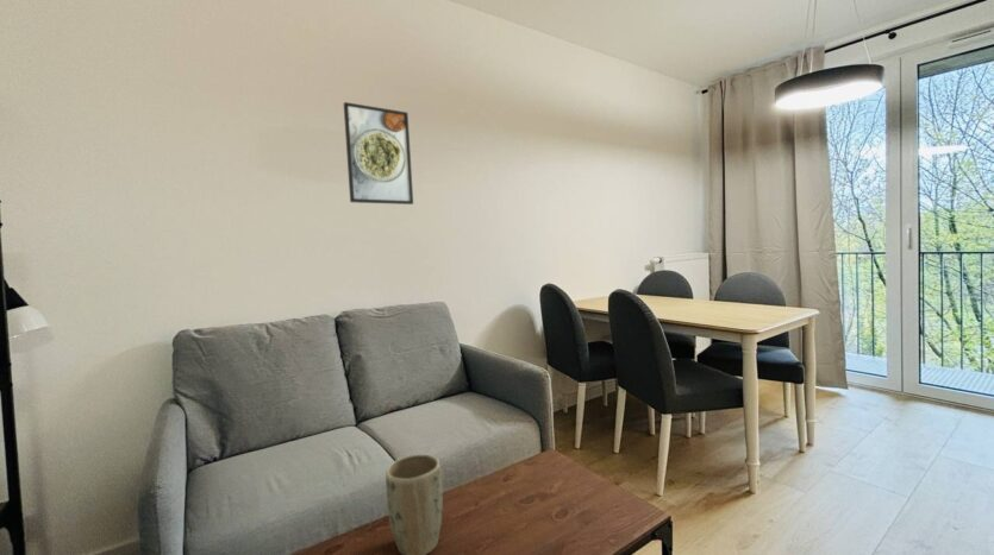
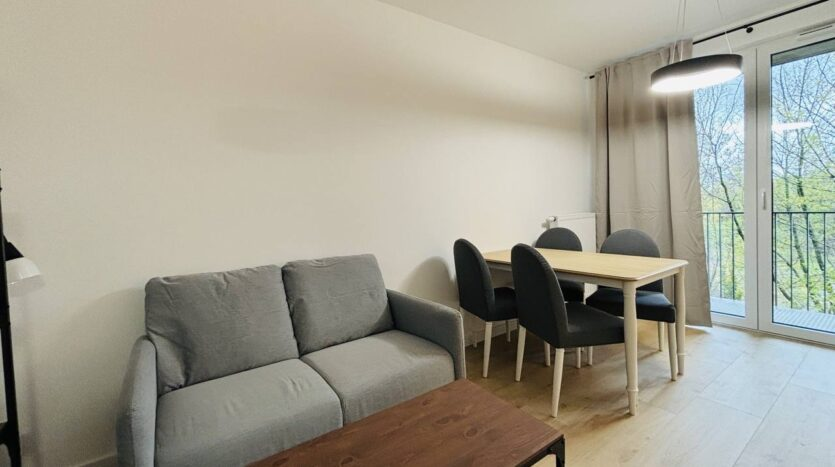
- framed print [343,101,414,206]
- plant pot [385,453,444,555]
